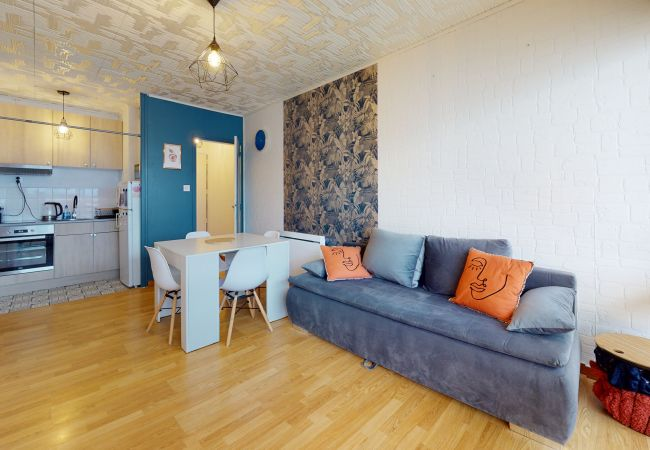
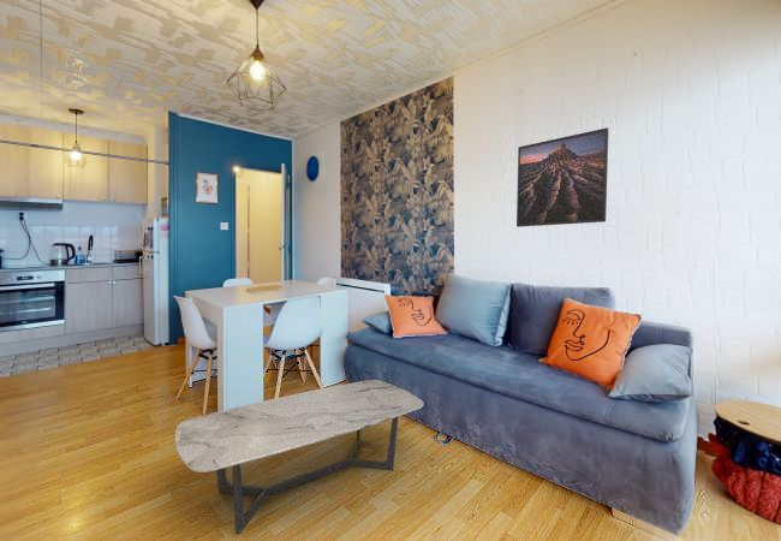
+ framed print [515,126,610,228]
+ coffee table [174,379,425,535]
